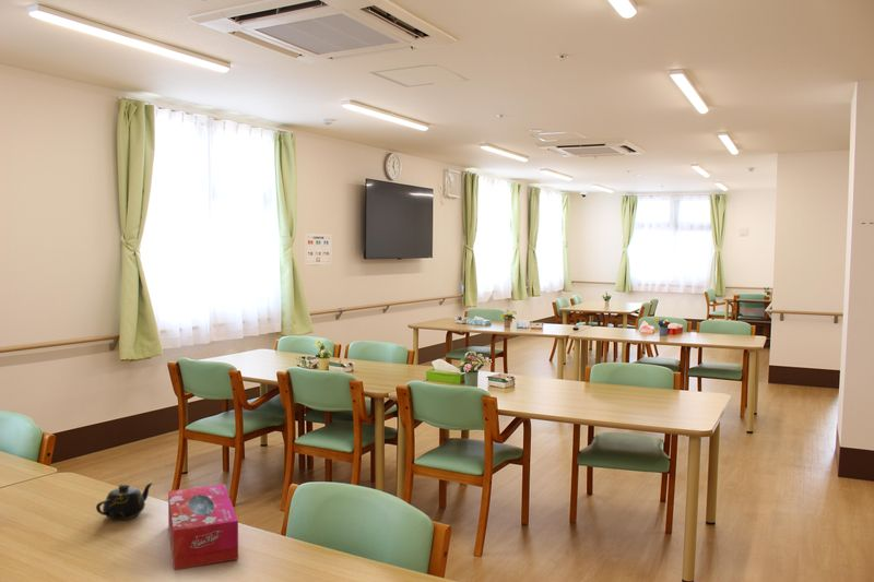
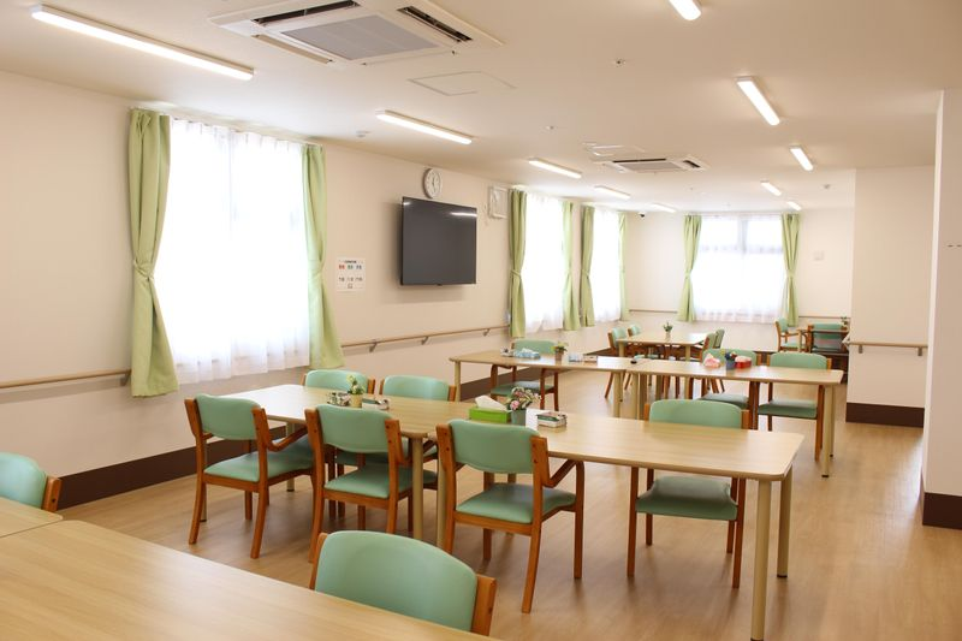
- teapot [95,482,154,521]
- tissue box [167,483,239,571]
